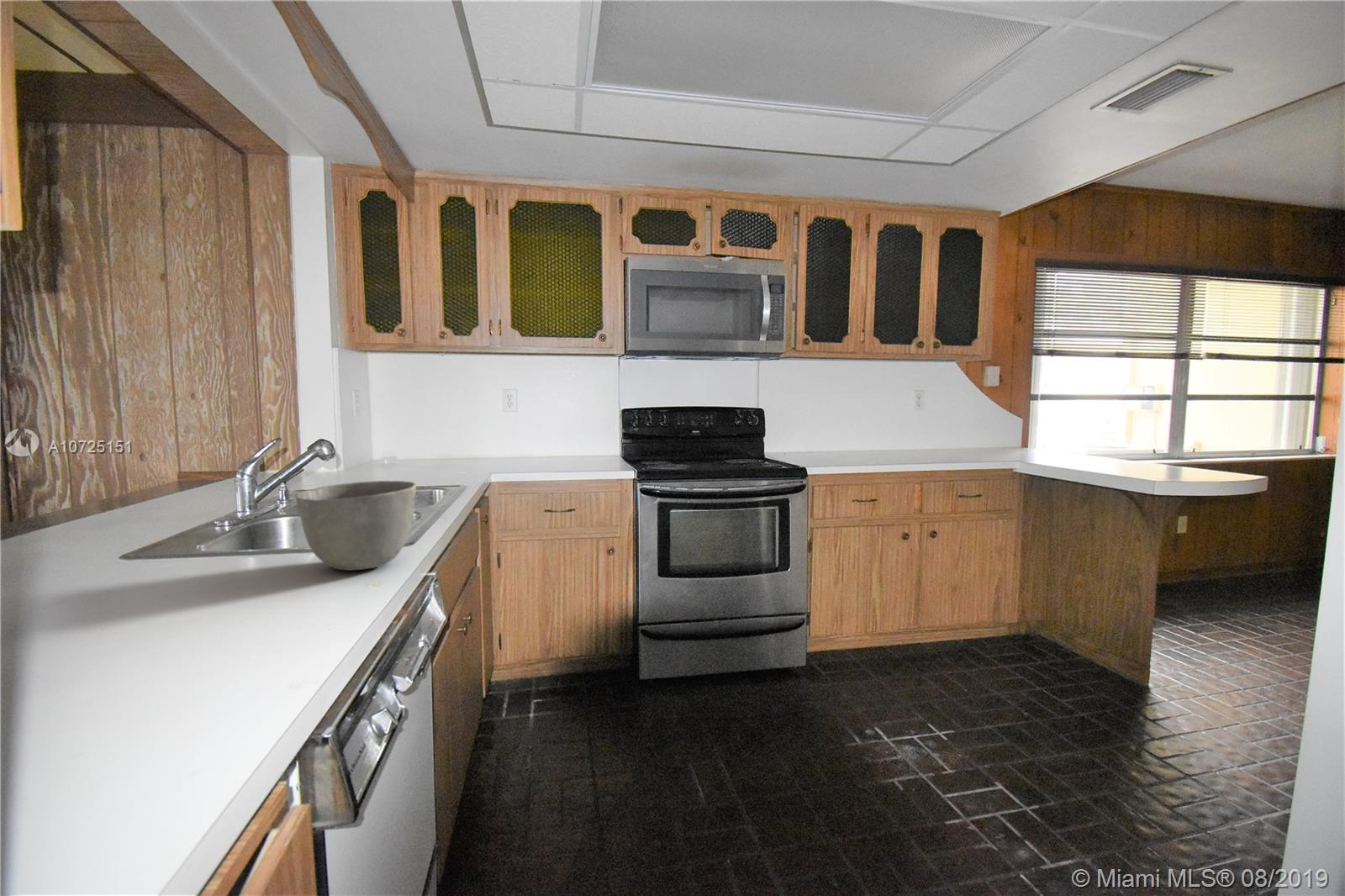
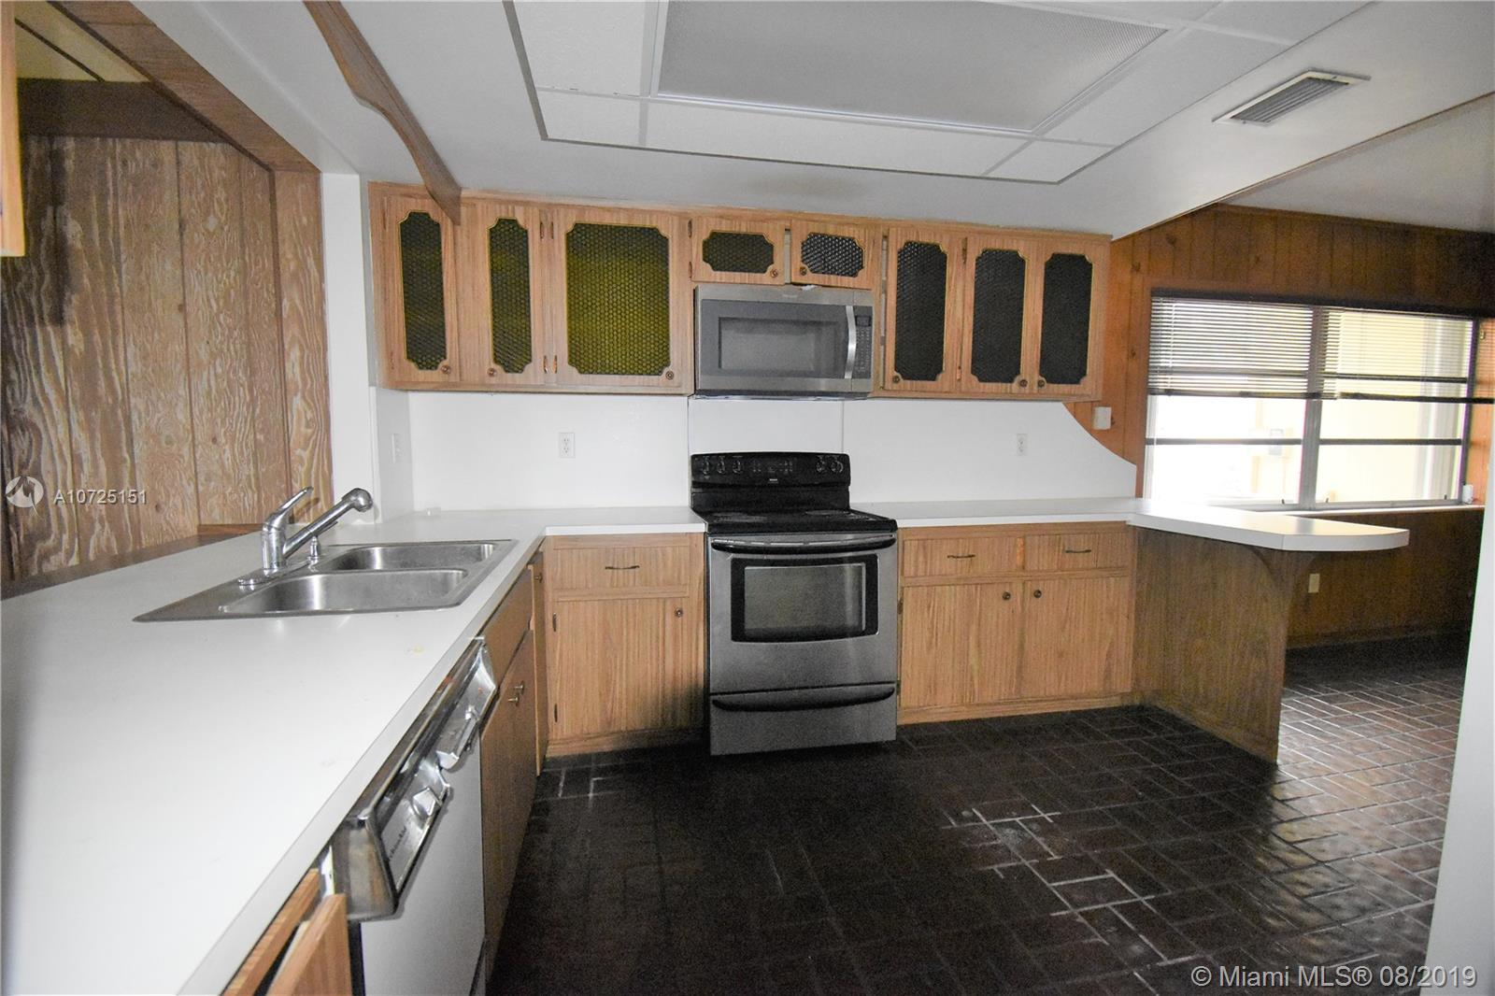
- bowl [294,480,417,572]
